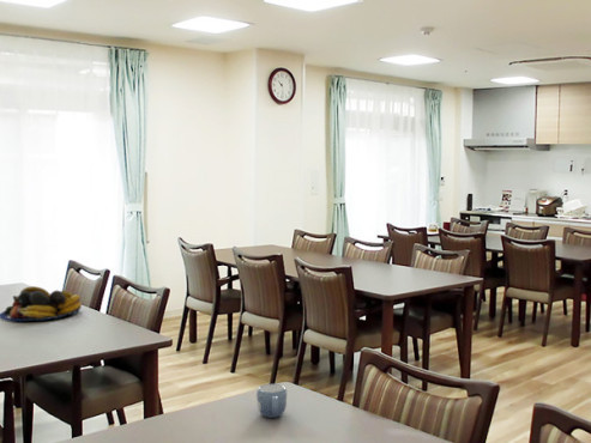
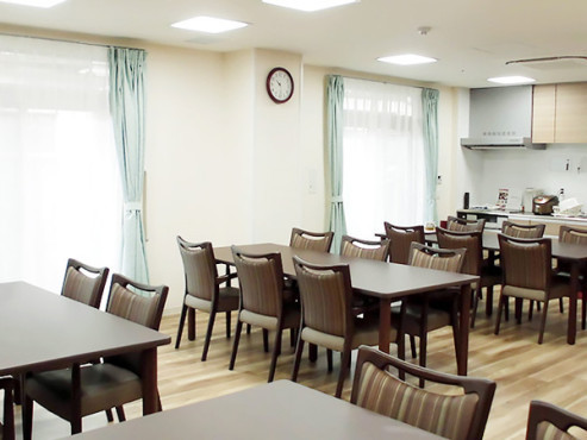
- fruit bowl [0,285,83,323]
- mug [255,383,288,419]
